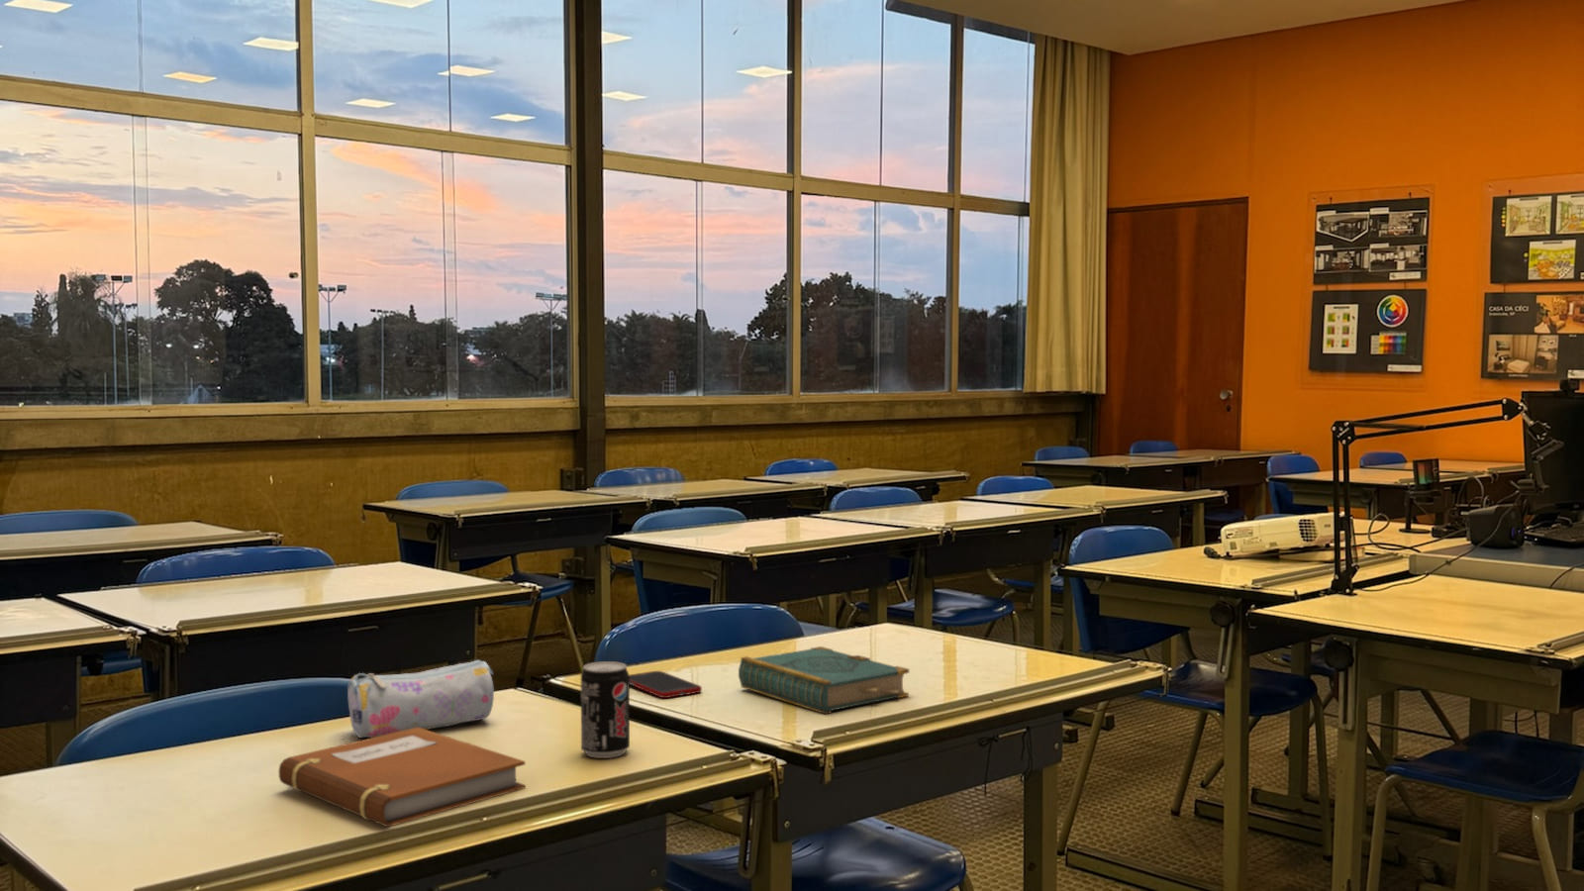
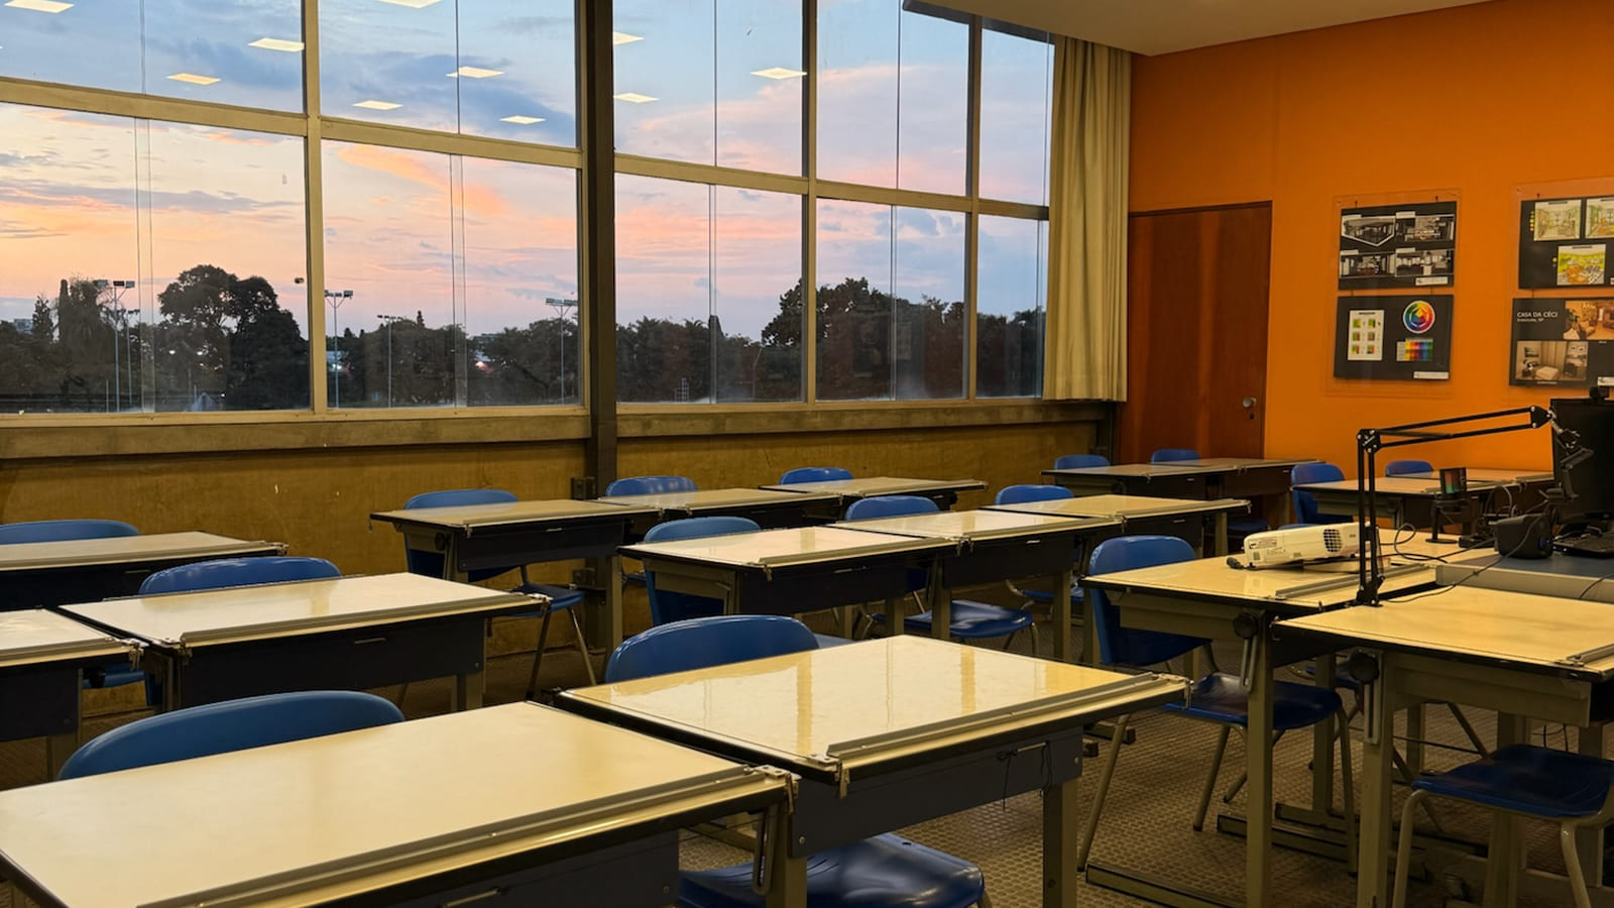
- beverage can [580,660,631,759]
- notebook [279,728,527,828]
- book [738,645,911,715]
- cell phone [629,670,703,698]
- pencil case [347,659,495,739]
